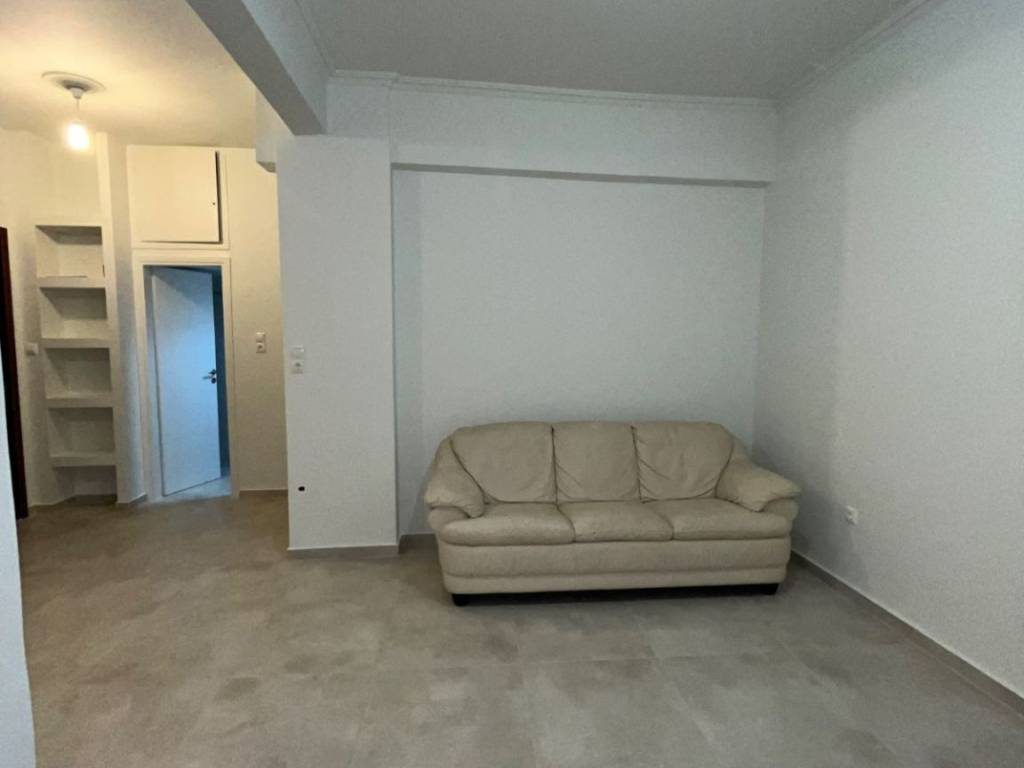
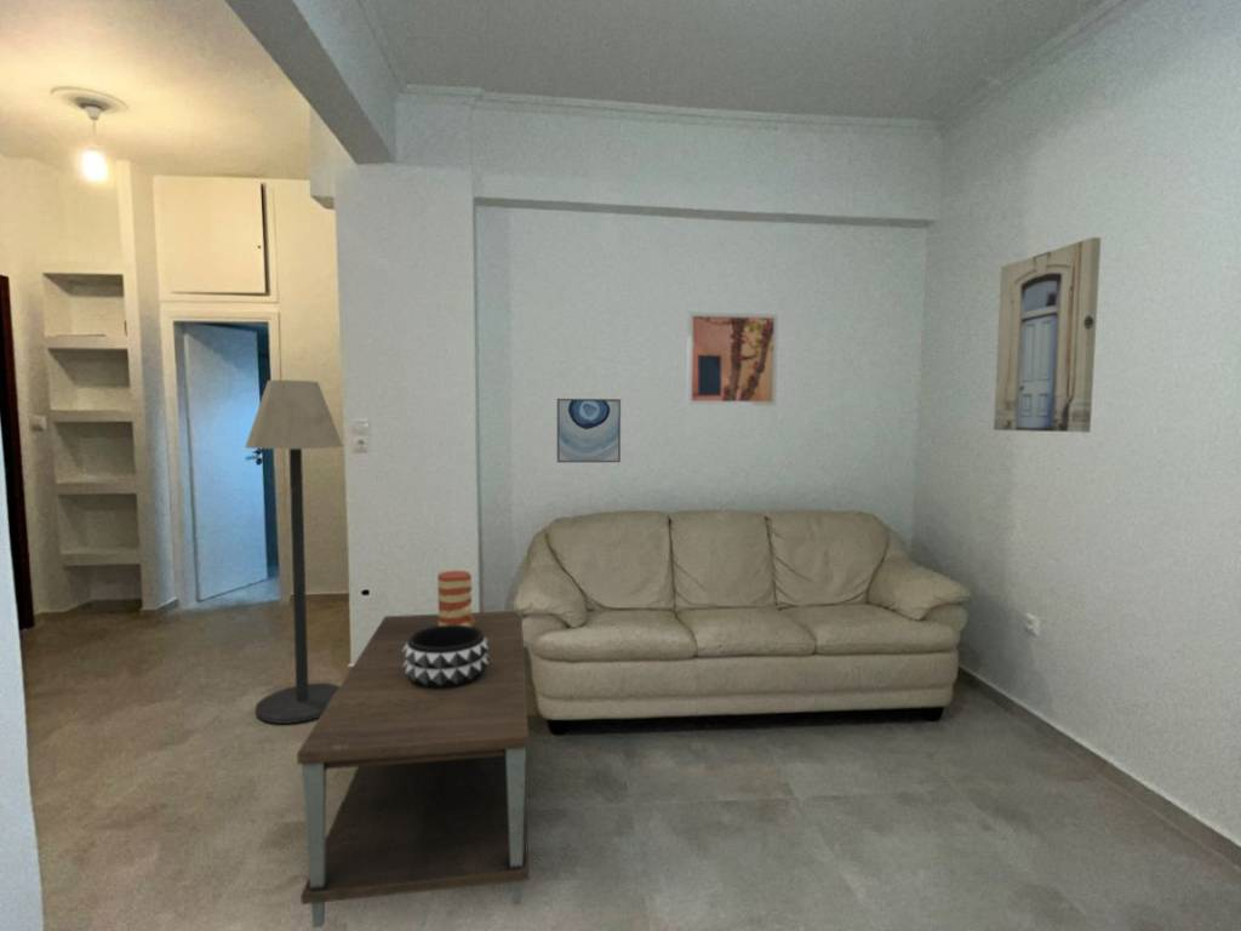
+ coffee table [296,610,530,929]
+ wall art [686,310,779,407]
+ wall art [993,236,1102,434]
+ wall art [556,398,622,464]
+ floor lamp [244,379,344,725]
+ vase [436,570,474,627]
+ decorative bowl [402,626,490,690]
